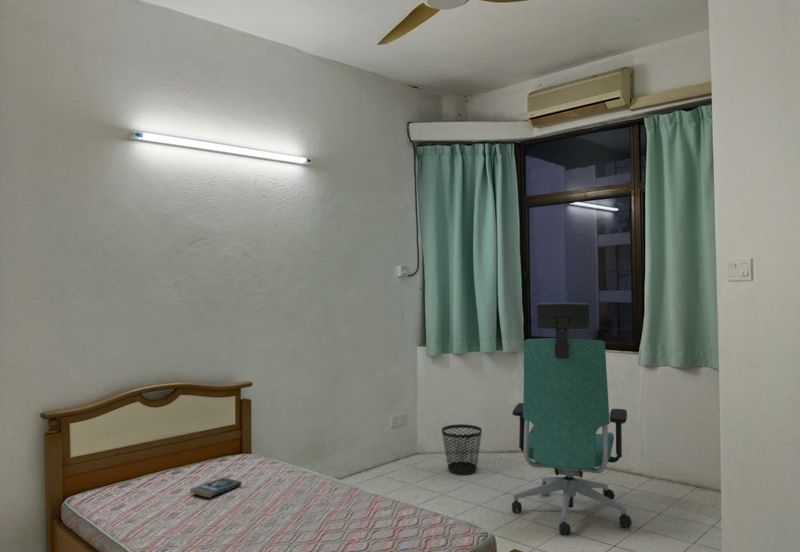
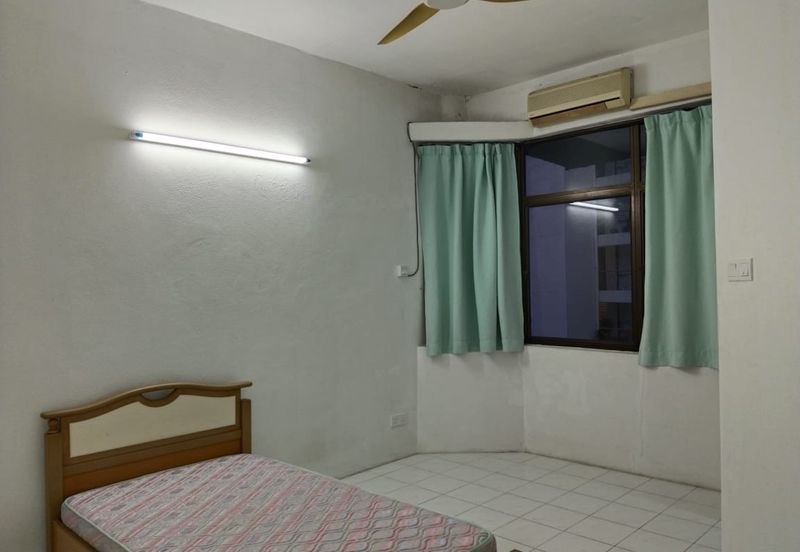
- chair [511,302,632,536]
- wastebasket [441,423,483,476]
- book [189,477,243,498]
